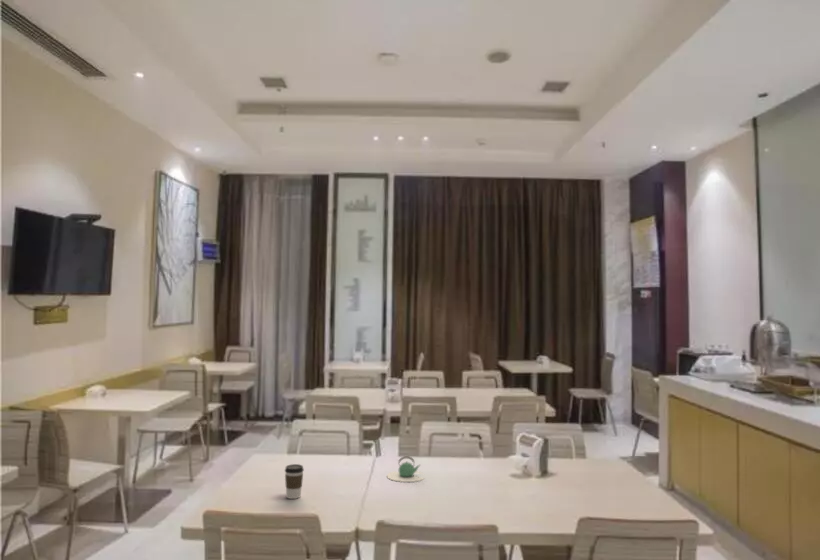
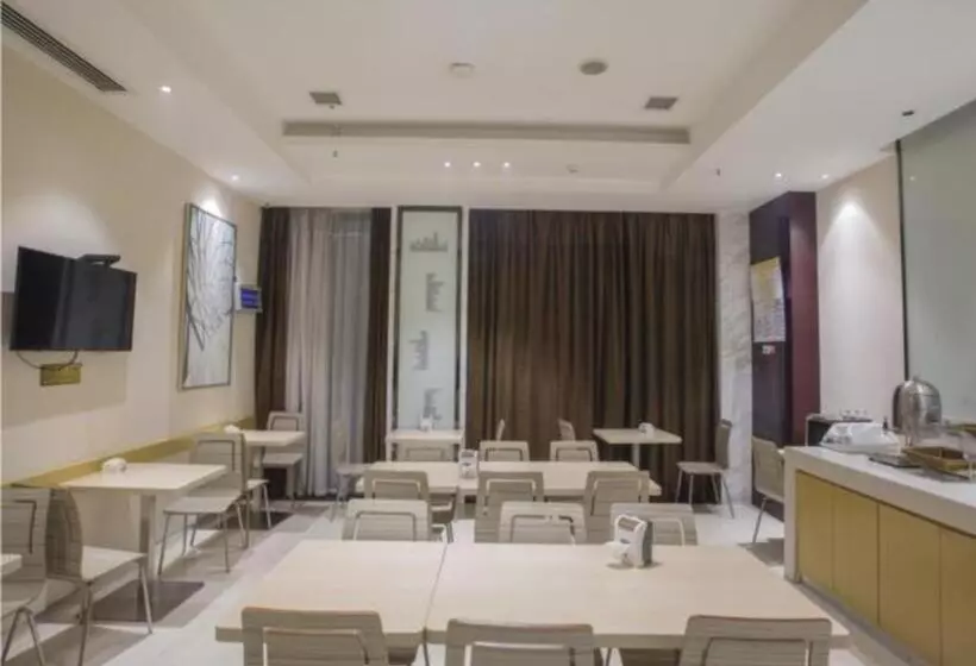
- coffee cup [284,463,305,500]
- teapot [386,455,426,483]
